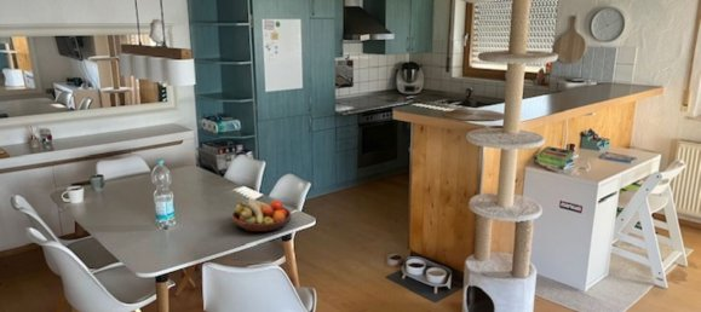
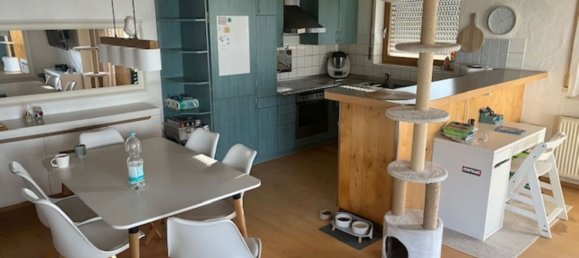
- fruit bowl [231,198,293,233]
